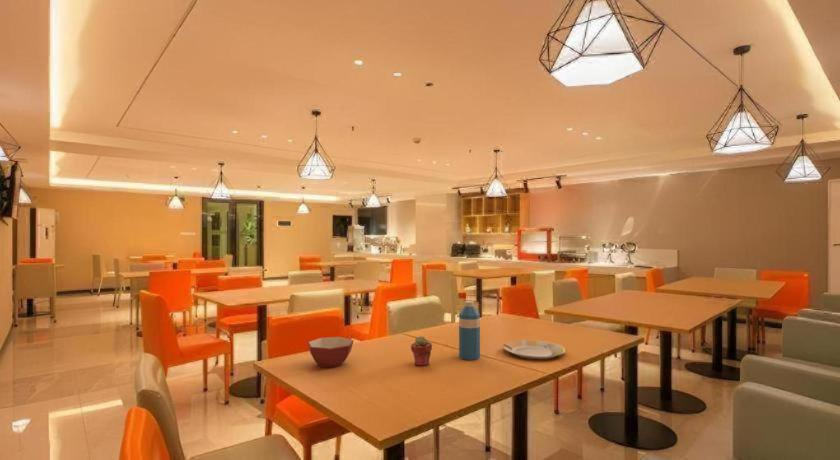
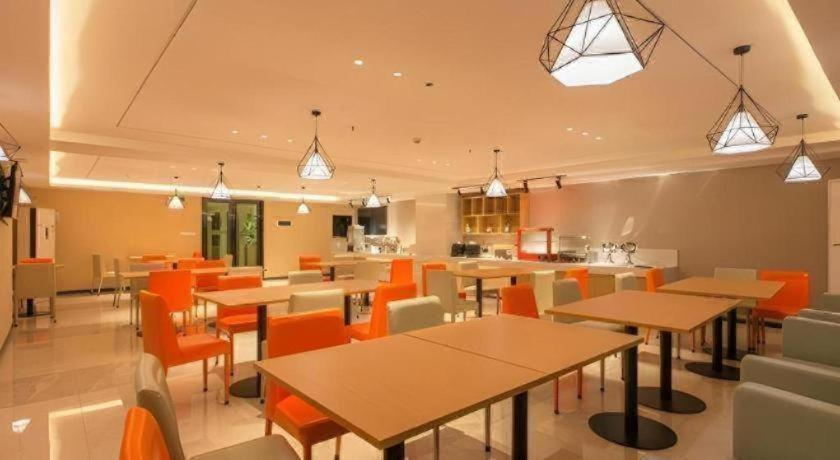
- bowl [307,336,355,368]
- plate [502,339,566,360]
- potted succulent [410,335,433,367]
- water bottle [458,300,481,361]
